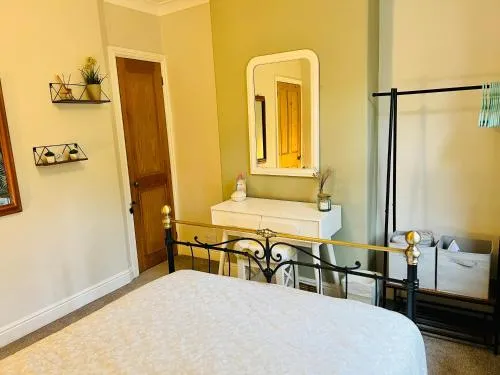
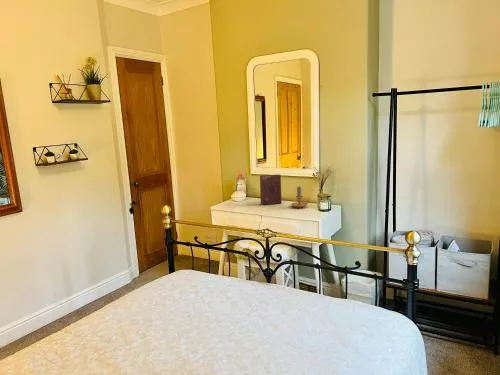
+ candle [290,186,309,208]
+ book [259,173,282,205]
